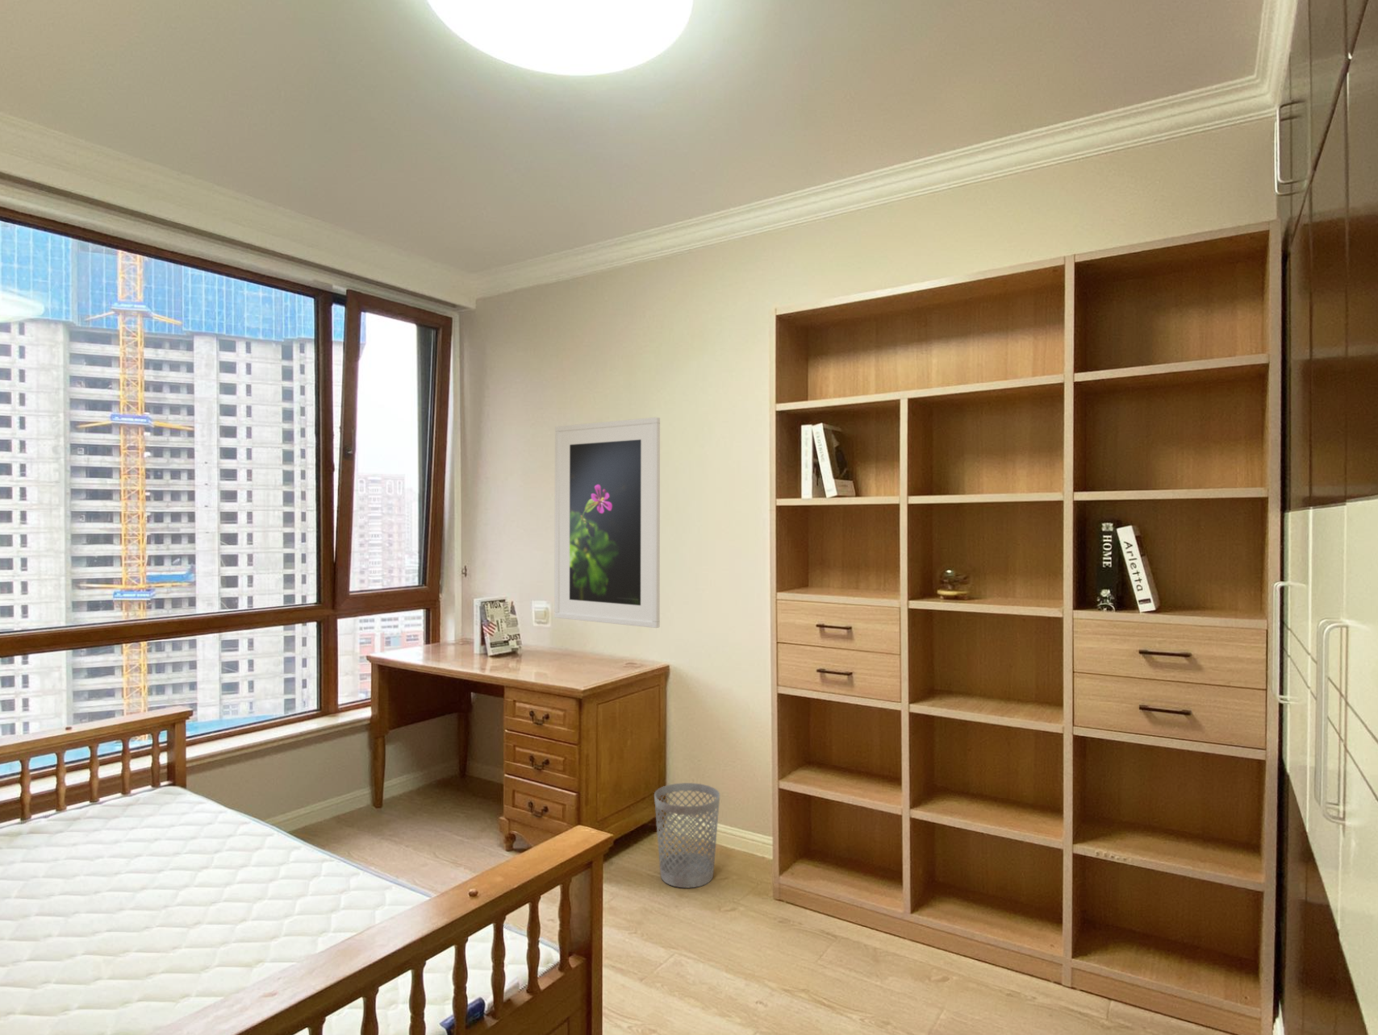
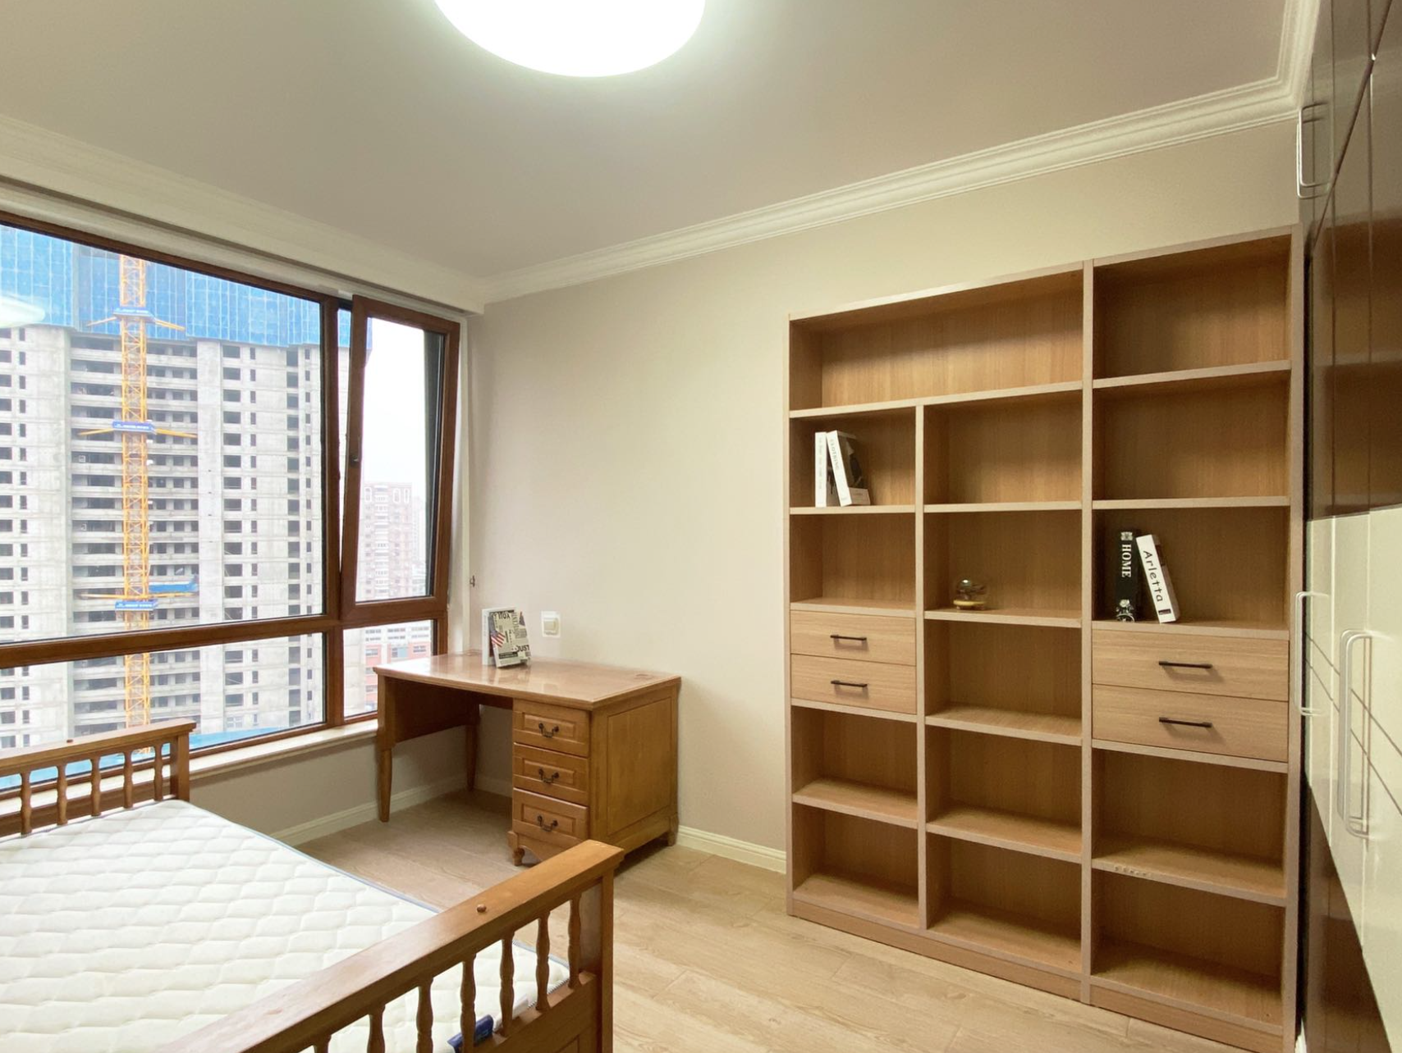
- wastebasket [654,782,720,889]
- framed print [554,416,661,628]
